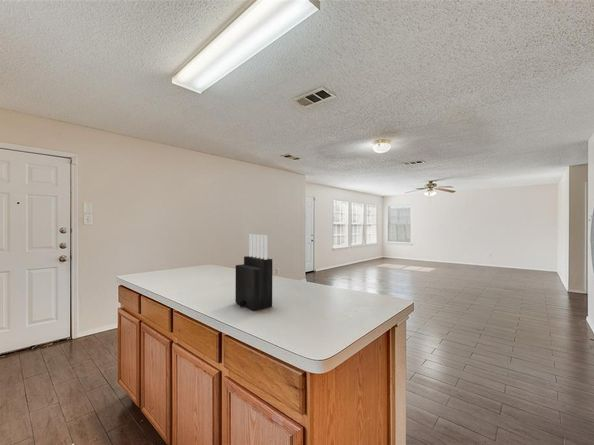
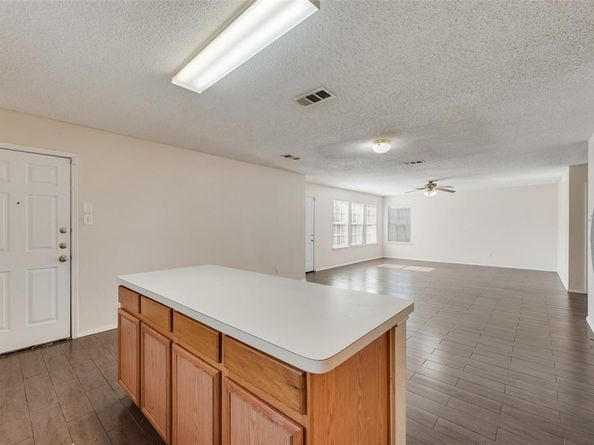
- knife block [234,233,273,312]
